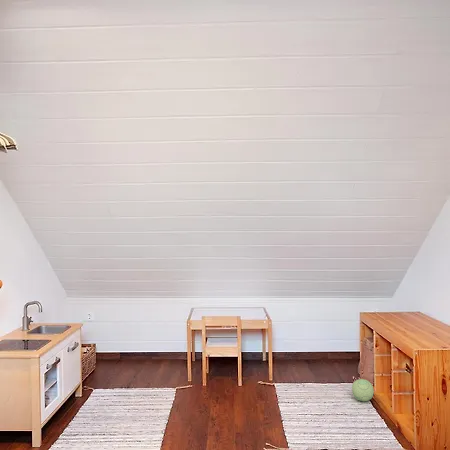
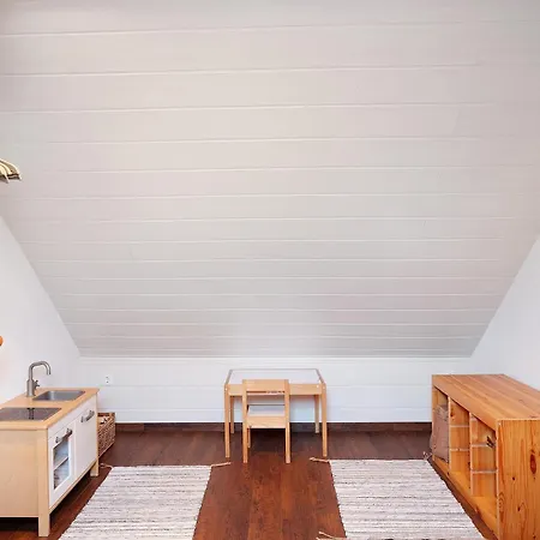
- plush toy [351,378,375,402]
